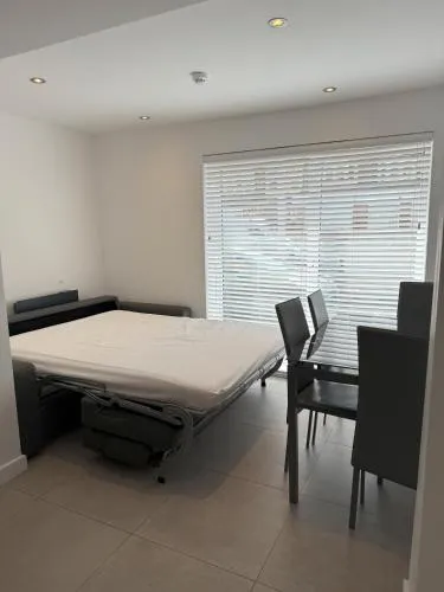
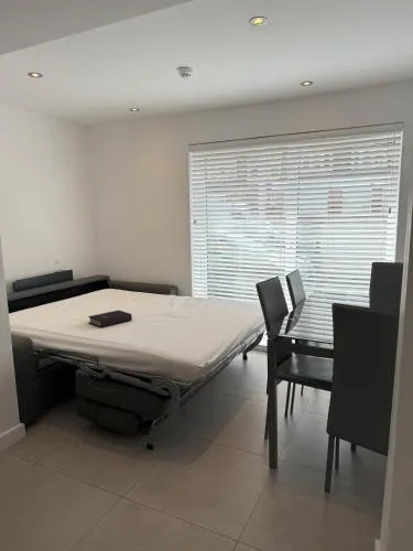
+ book [87,310,133,328]
